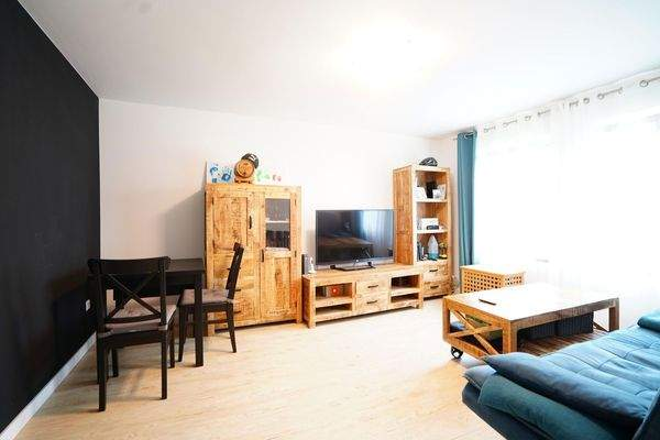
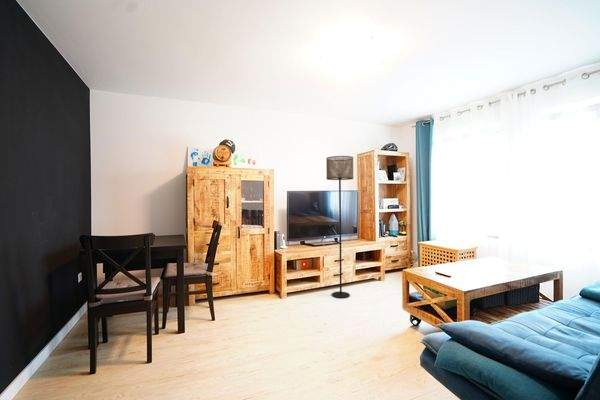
+ floor lamp [325,155,354,299]
